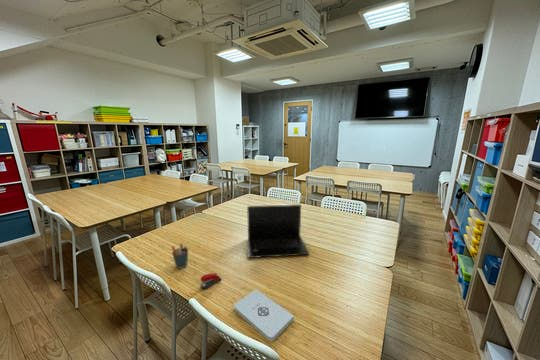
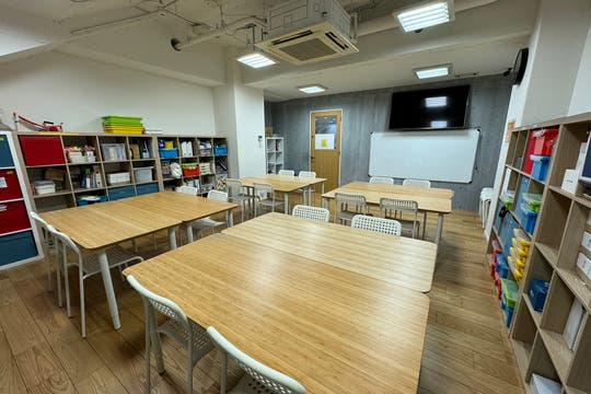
- notepad [233,288,295,342]
- laptop [246,204,310,259]
- stapler [199,272,222,290]
- pen holder [170,243,189,269]
